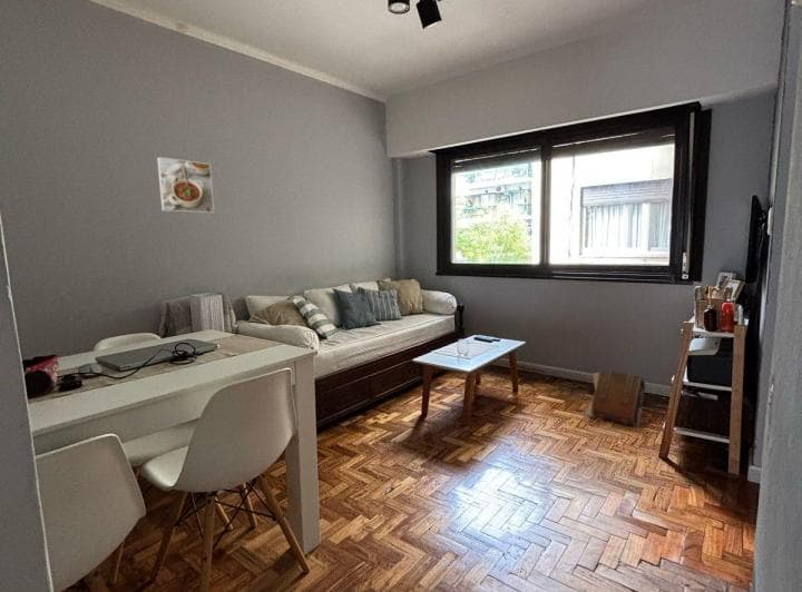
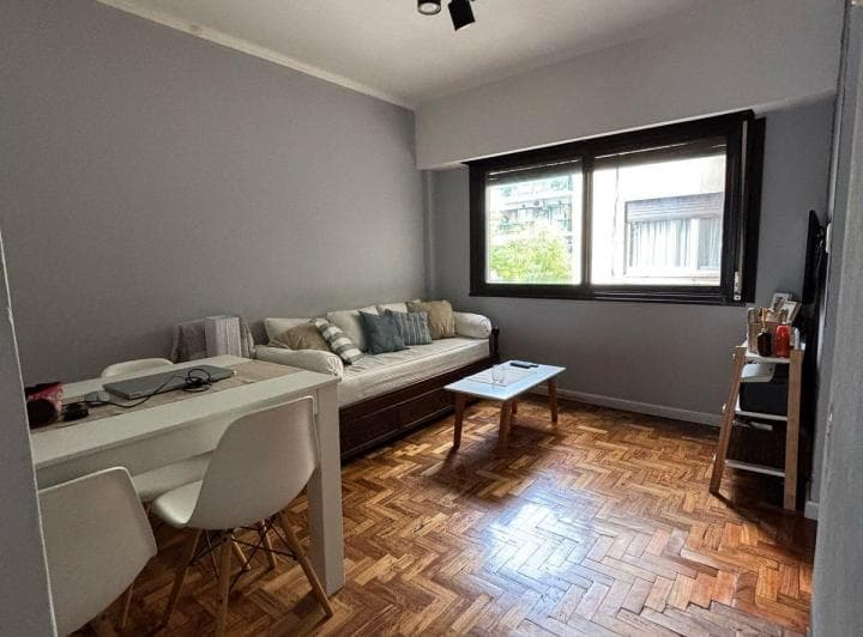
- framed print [156,156,215,214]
- pouch [584,369,646,430]
